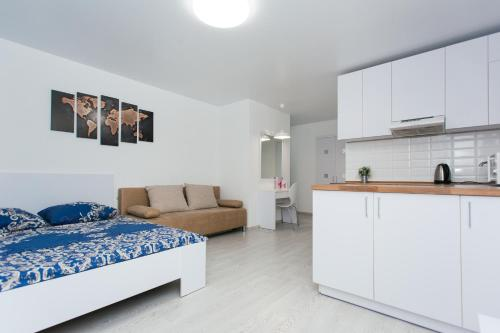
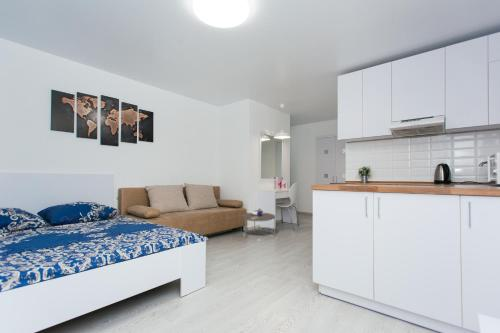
+ side table [240,208,276,241]
